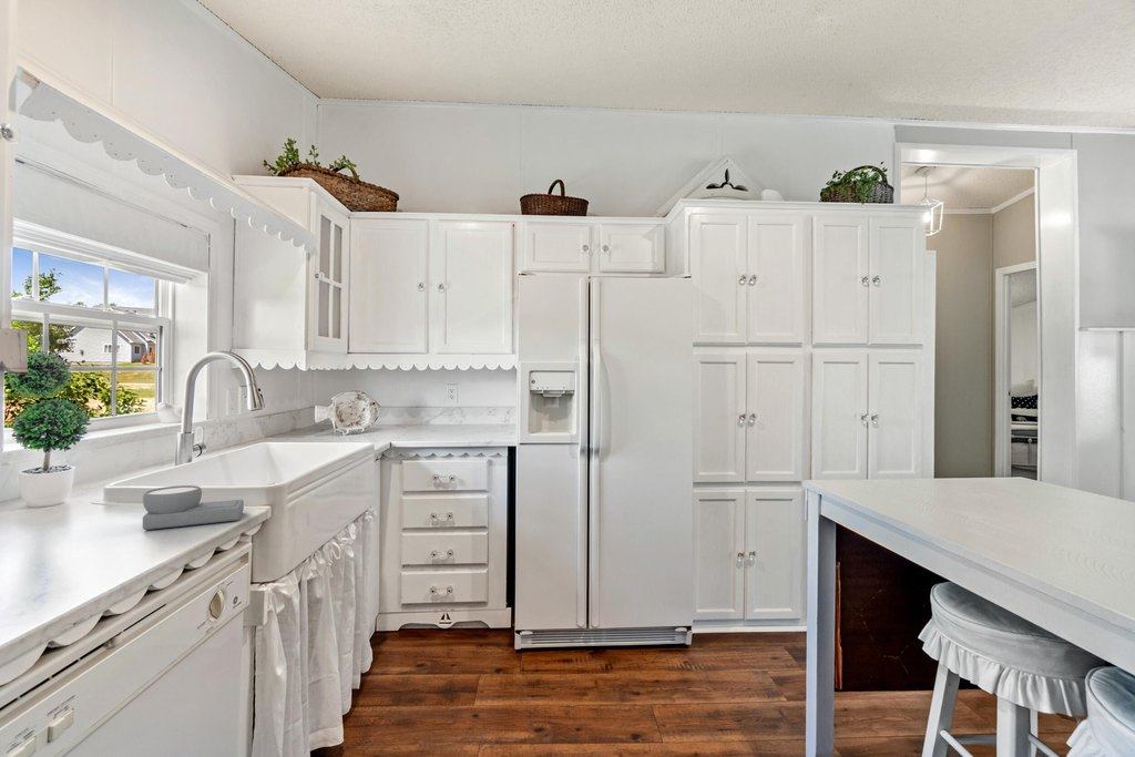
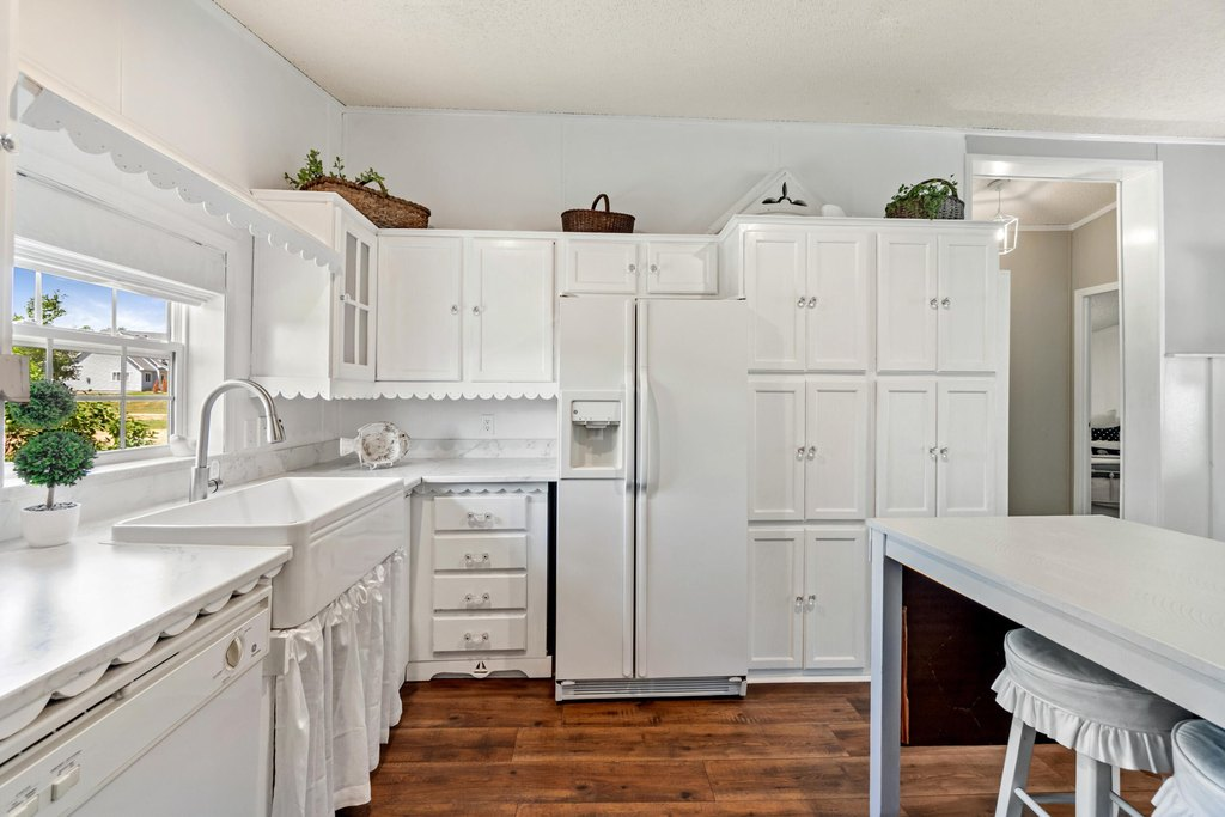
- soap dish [142,484,245,531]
